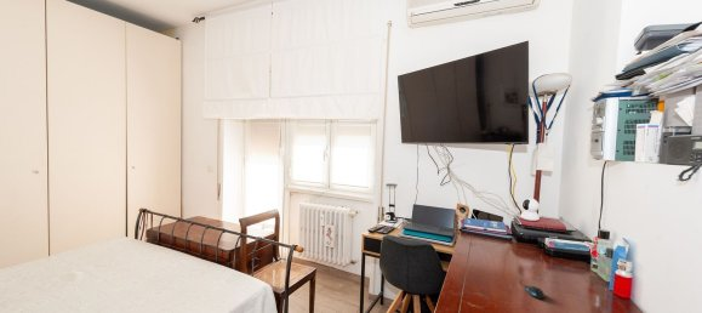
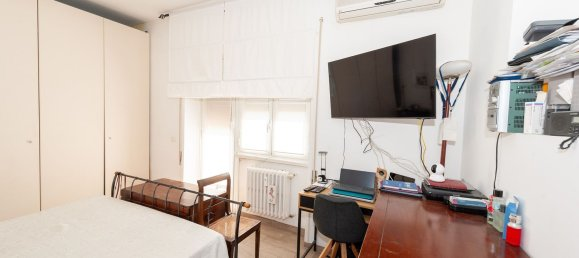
- mouse [516,275,547,300]
